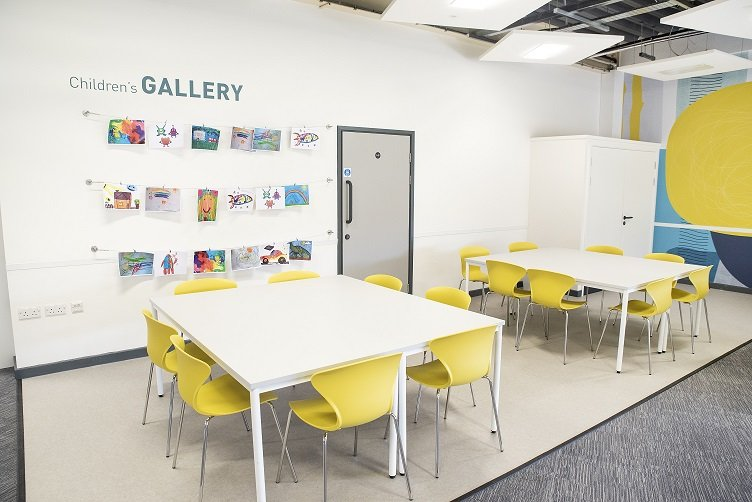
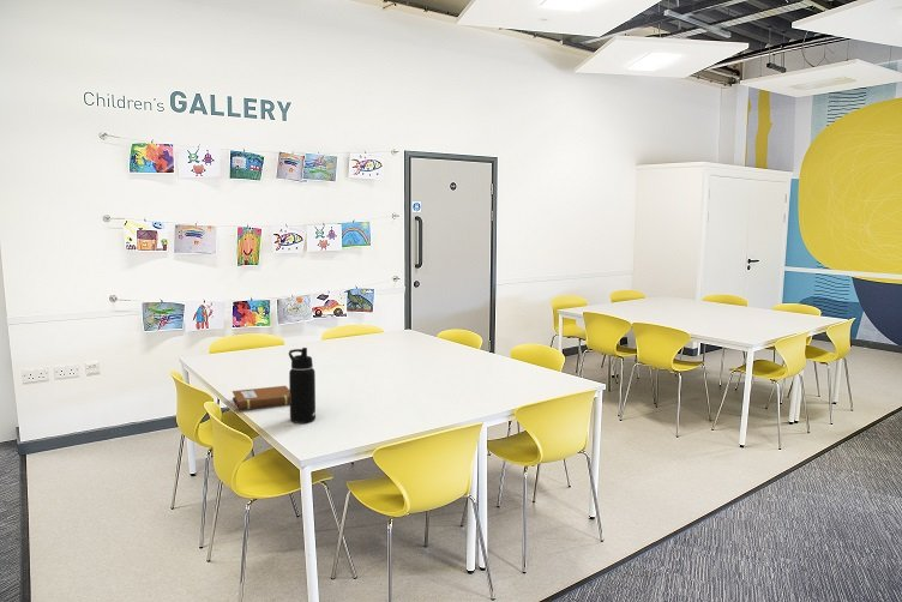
+ water bottle [288,347,317,425]
+ notebook [231,385,290,411]
